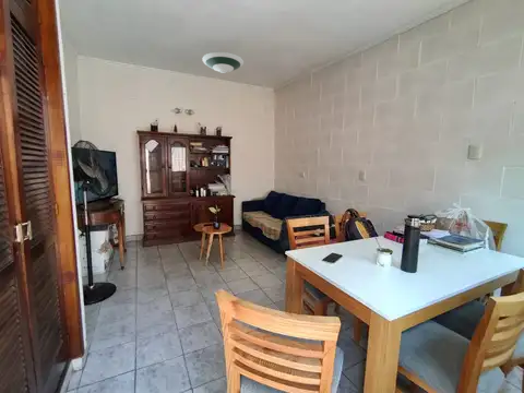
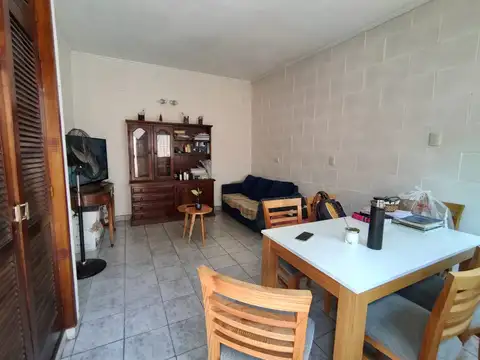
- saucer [201,50,245,74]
